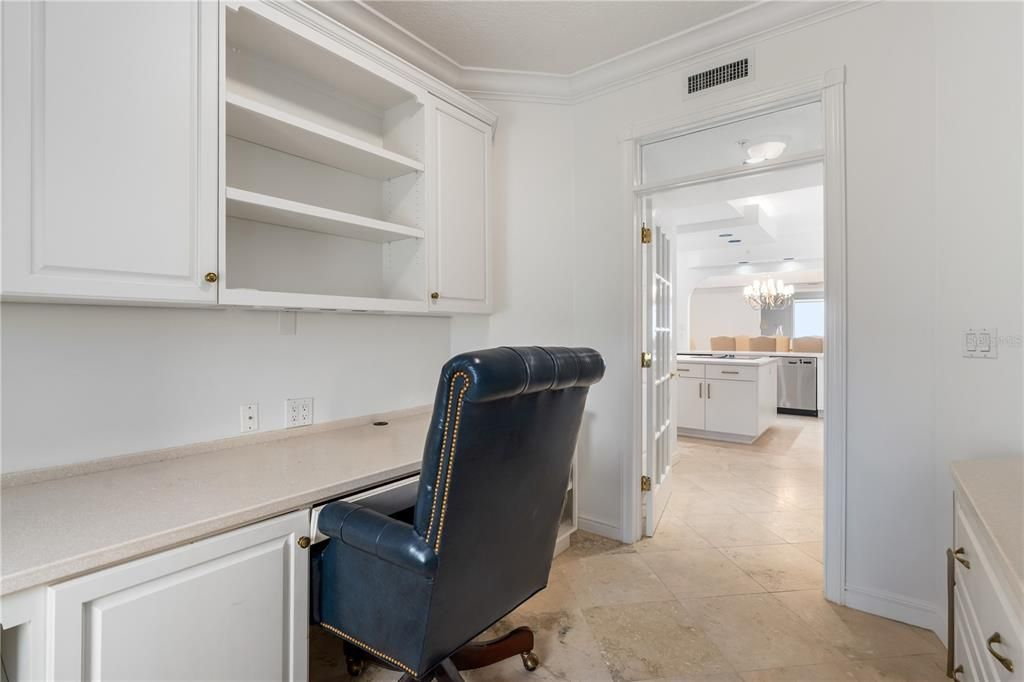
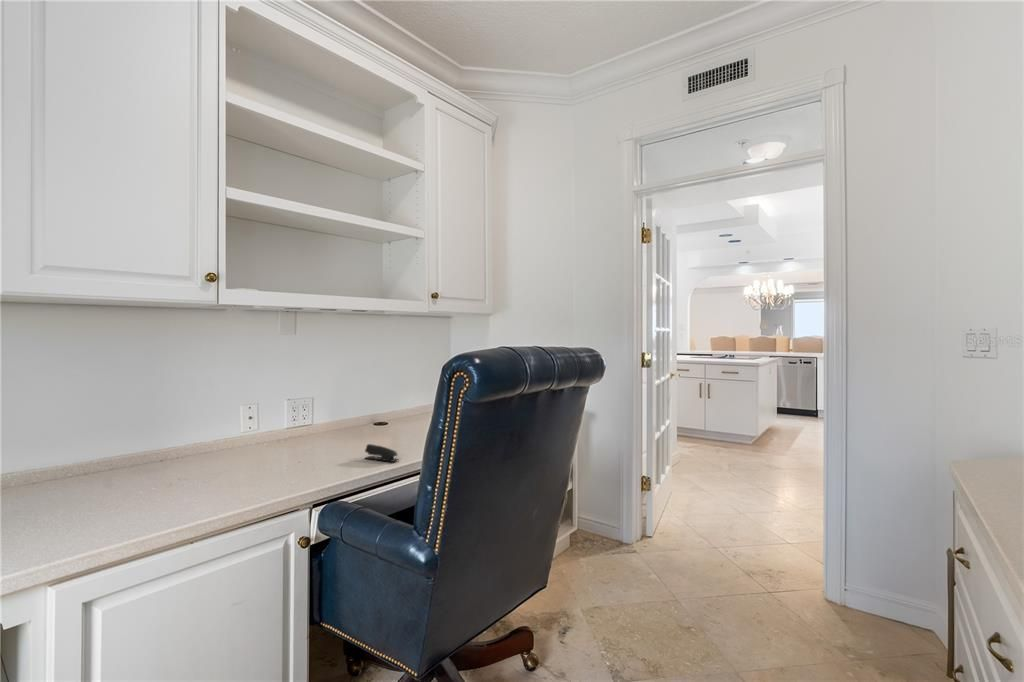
+ stapler [364,443,400,463]
